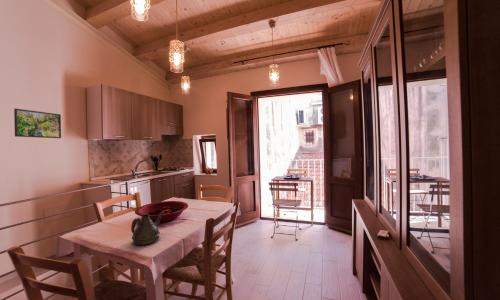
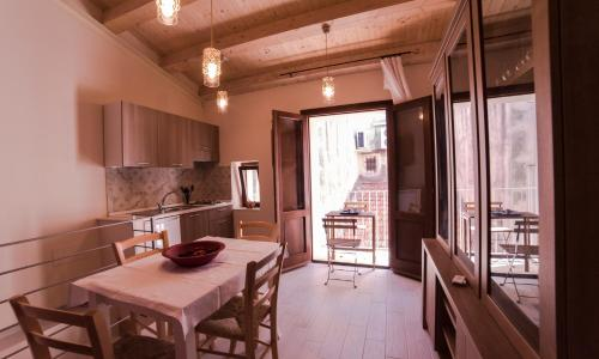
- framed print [13,108,62,139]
- teapot [130,210,165,246]
